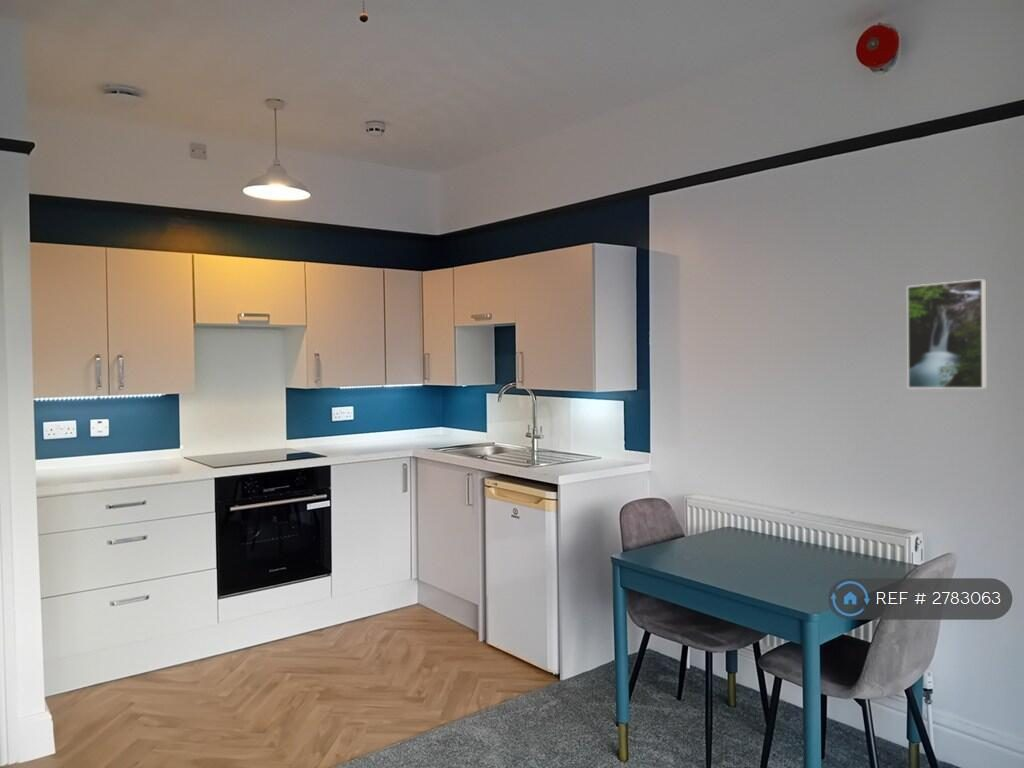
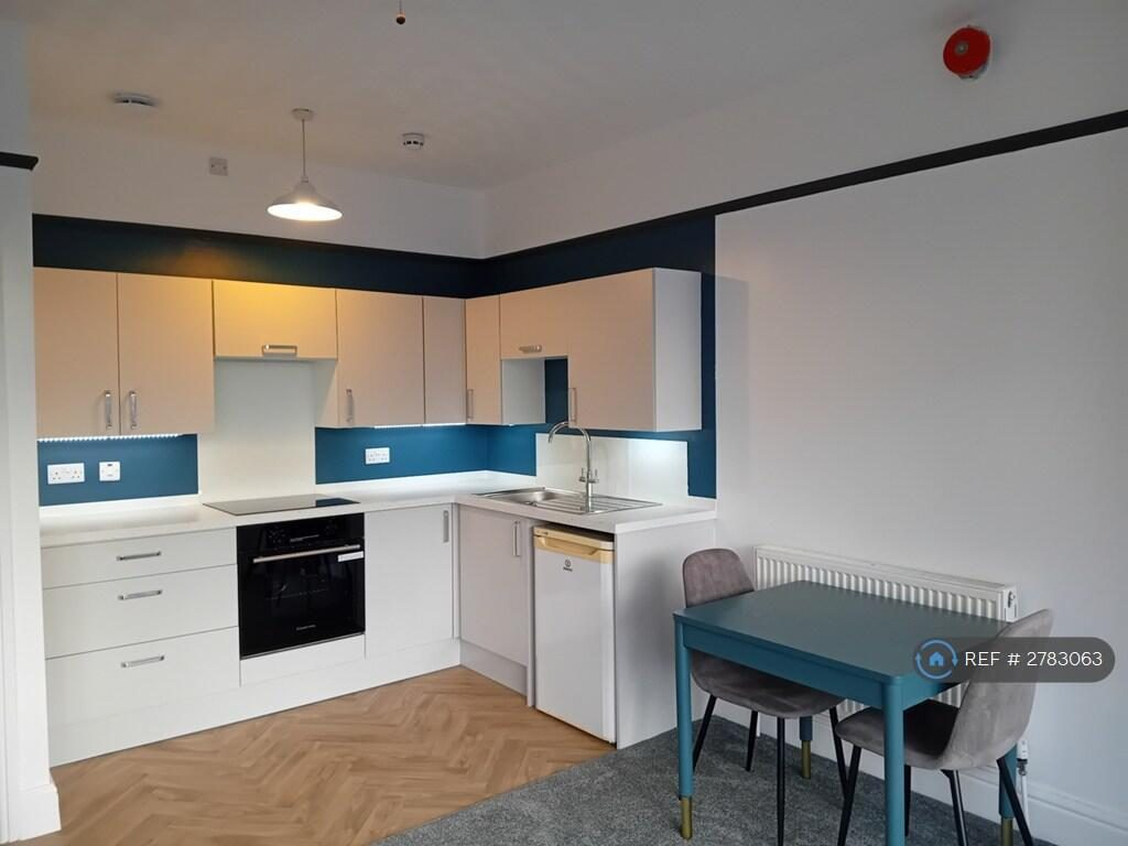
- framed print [906,278,988,390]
